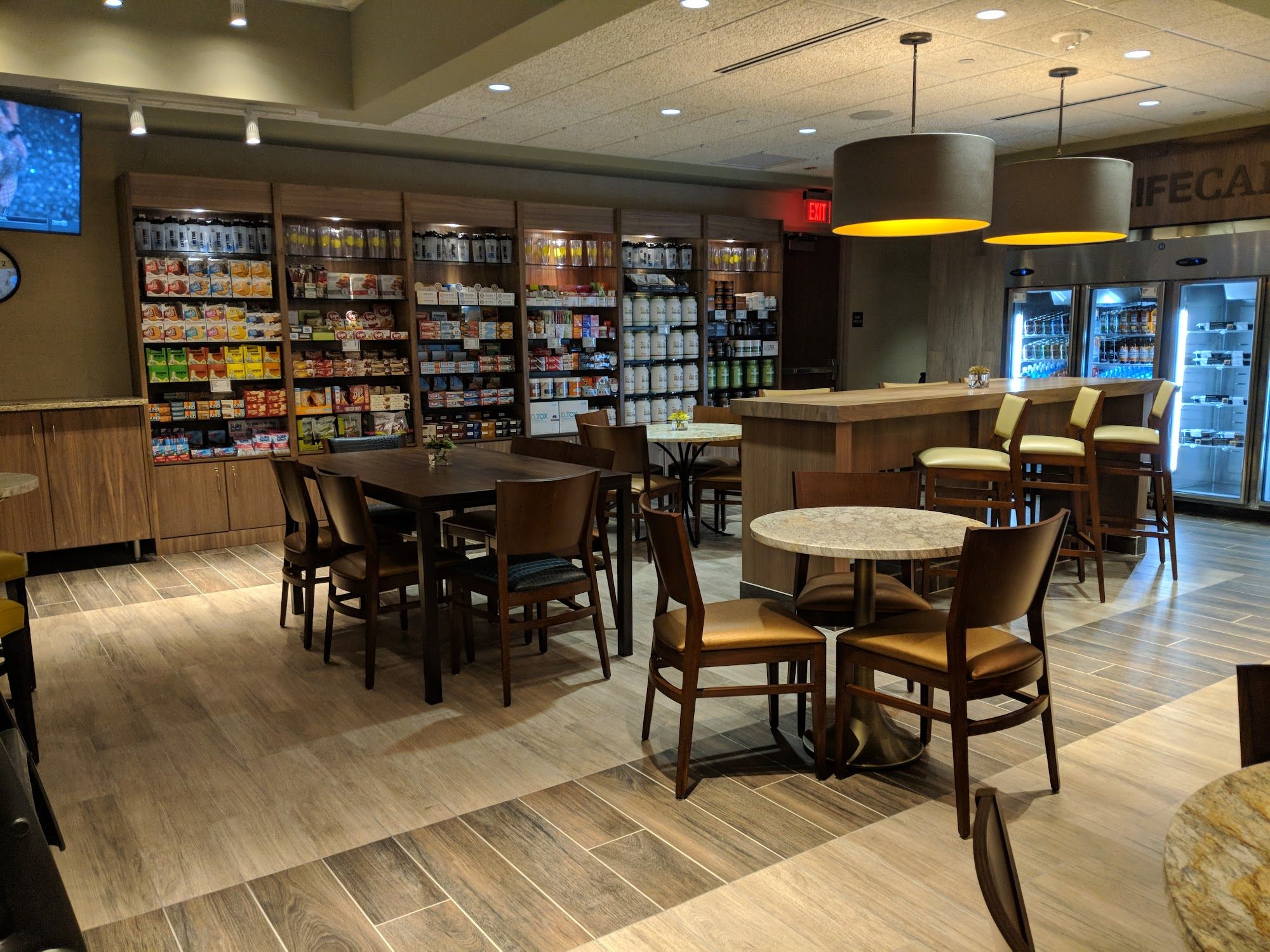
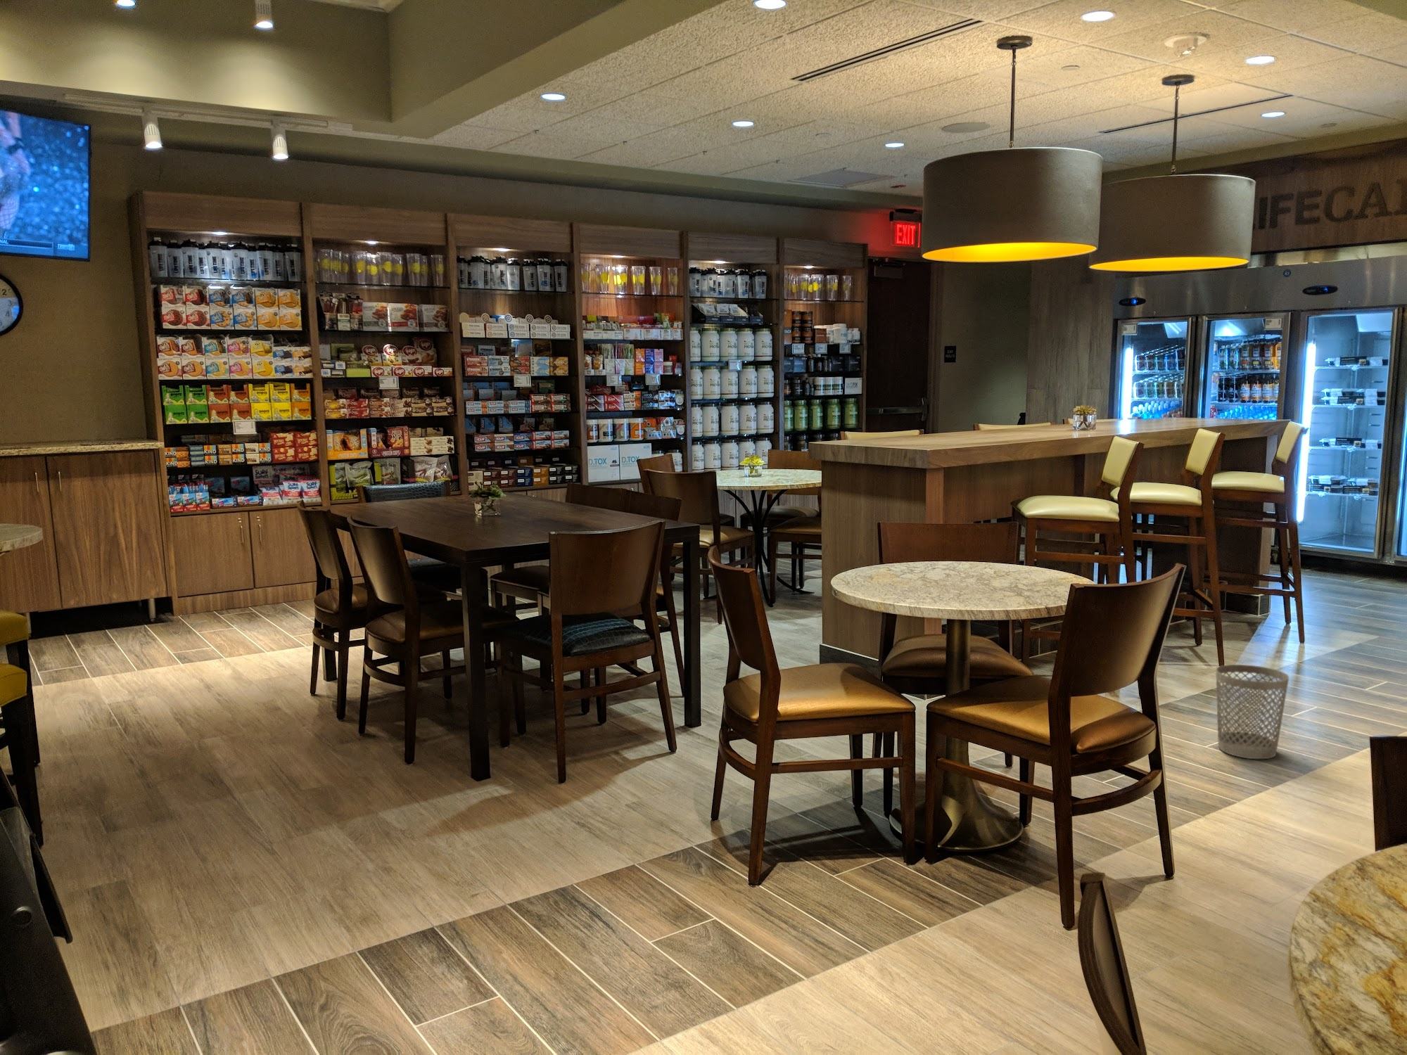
+ wastebasket [1215,664,1290,759]
